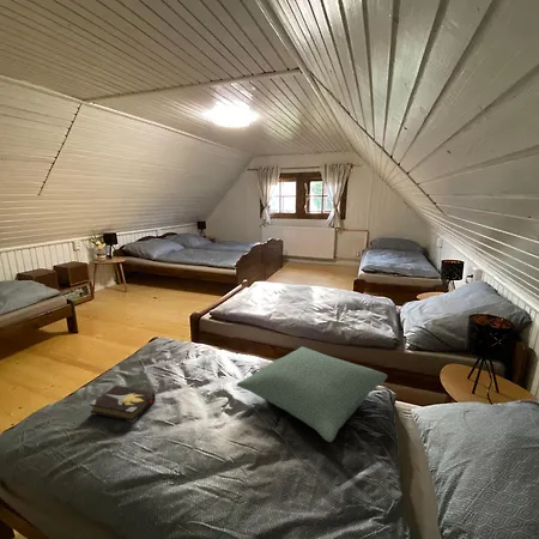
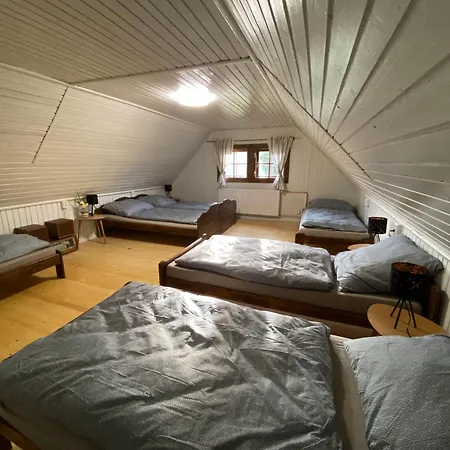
- hardback book [89,384,157,423]
- pillow [236,346,388,443]
